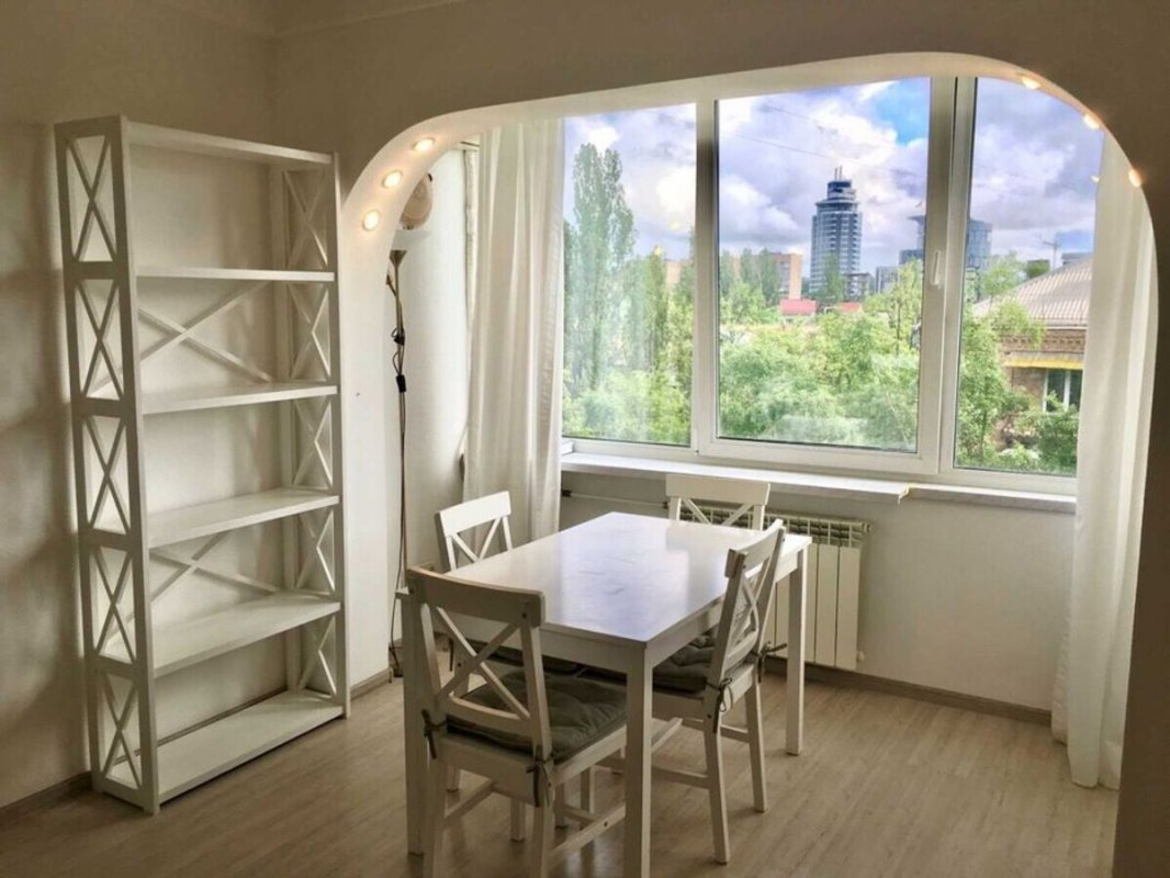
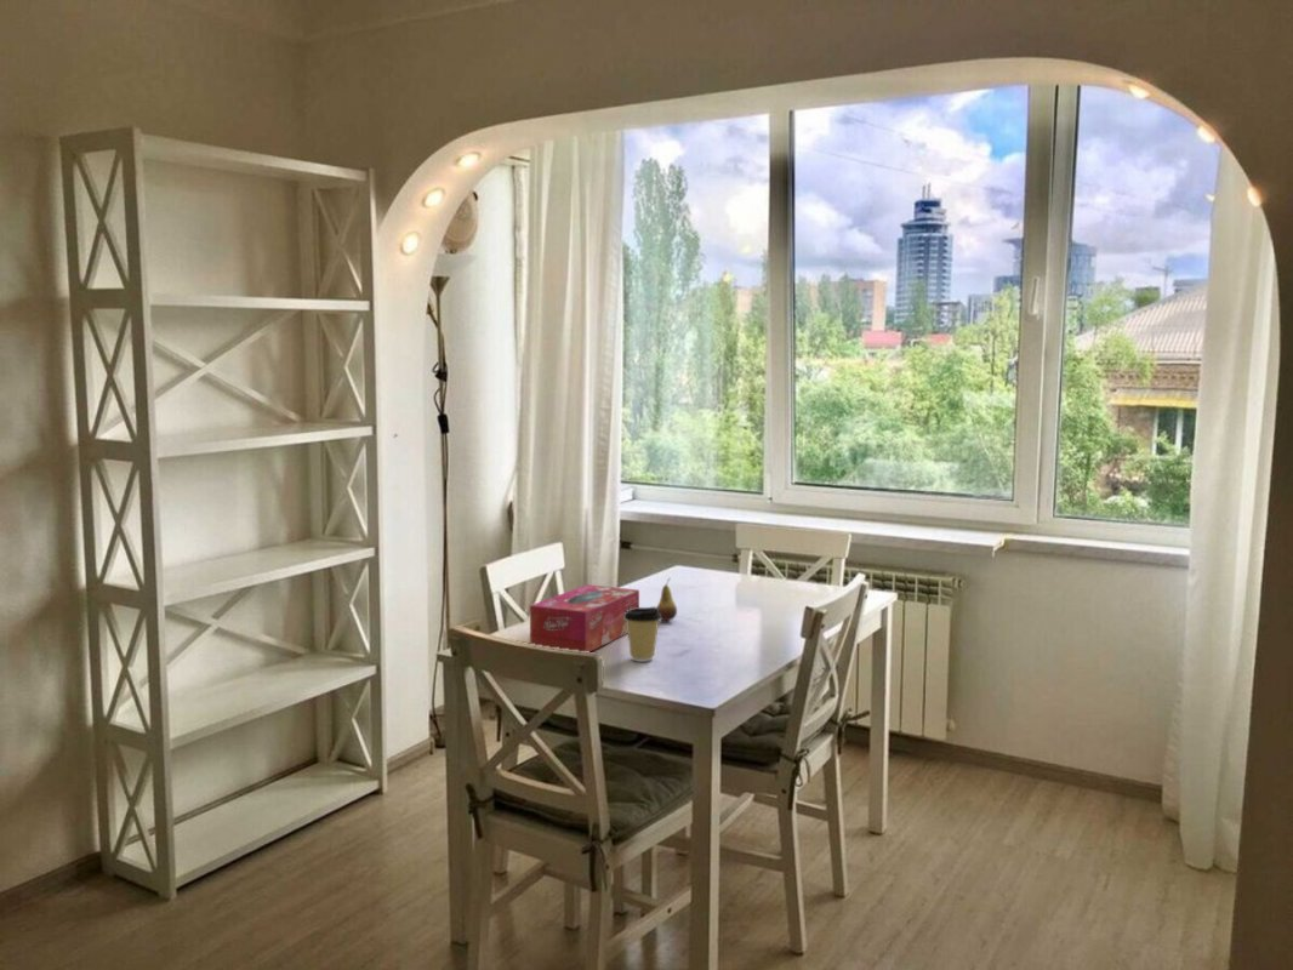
+ tissue box [529,583,640,652]
+ coffee cup [623,605,662,663]
+ fruit [656,577,678,622]
